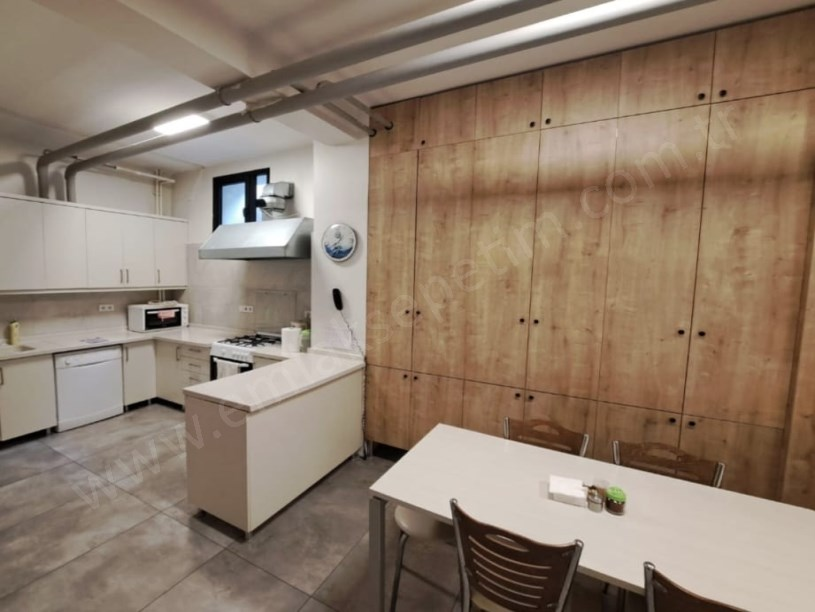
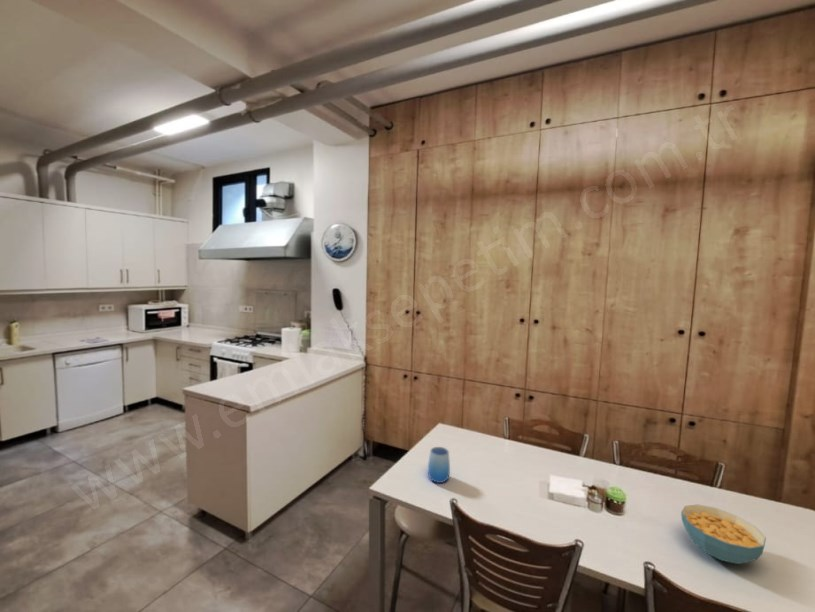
+ cup [427,446,451,484]
+ cereal bowl [680,504,767,565]
